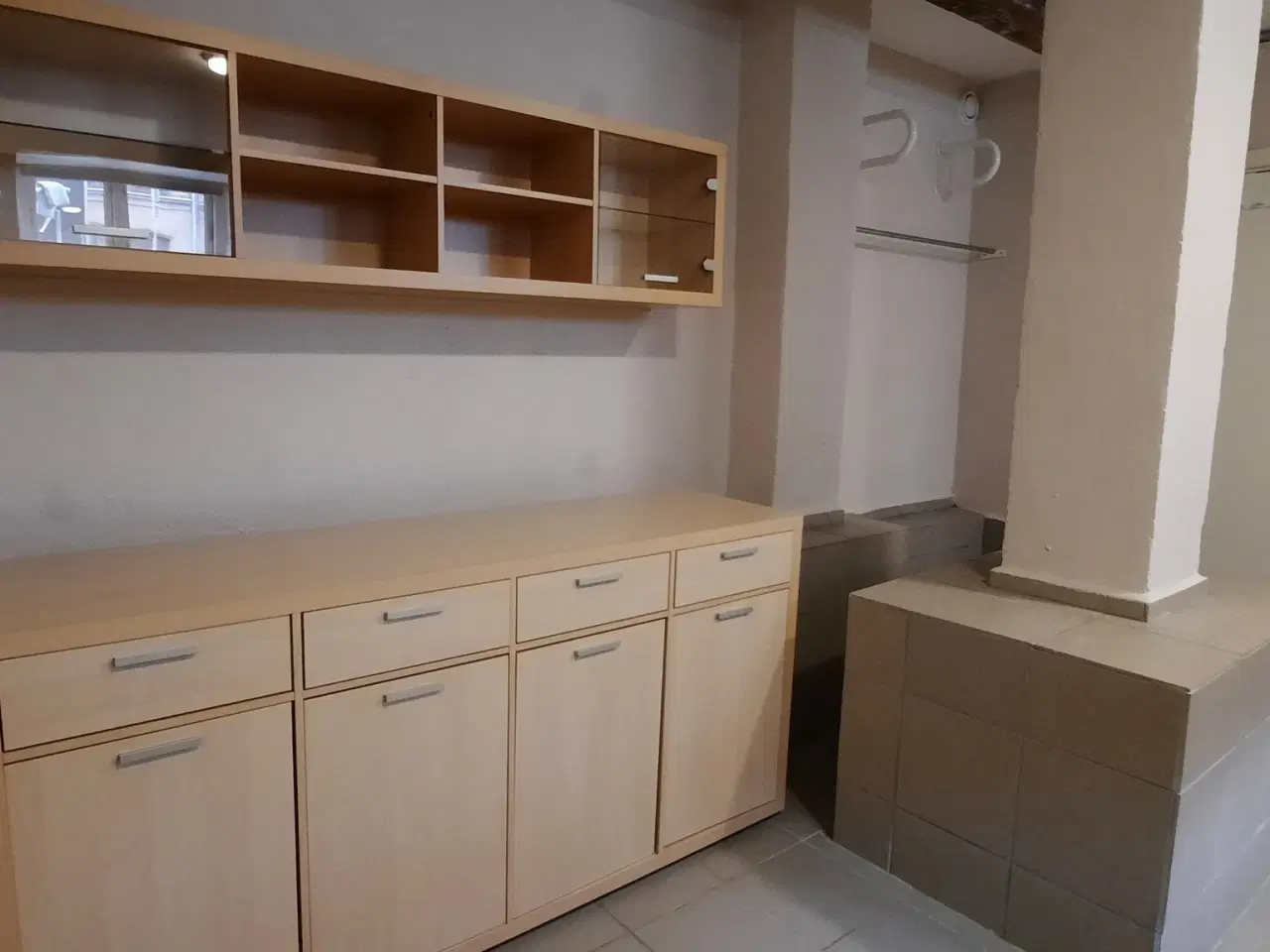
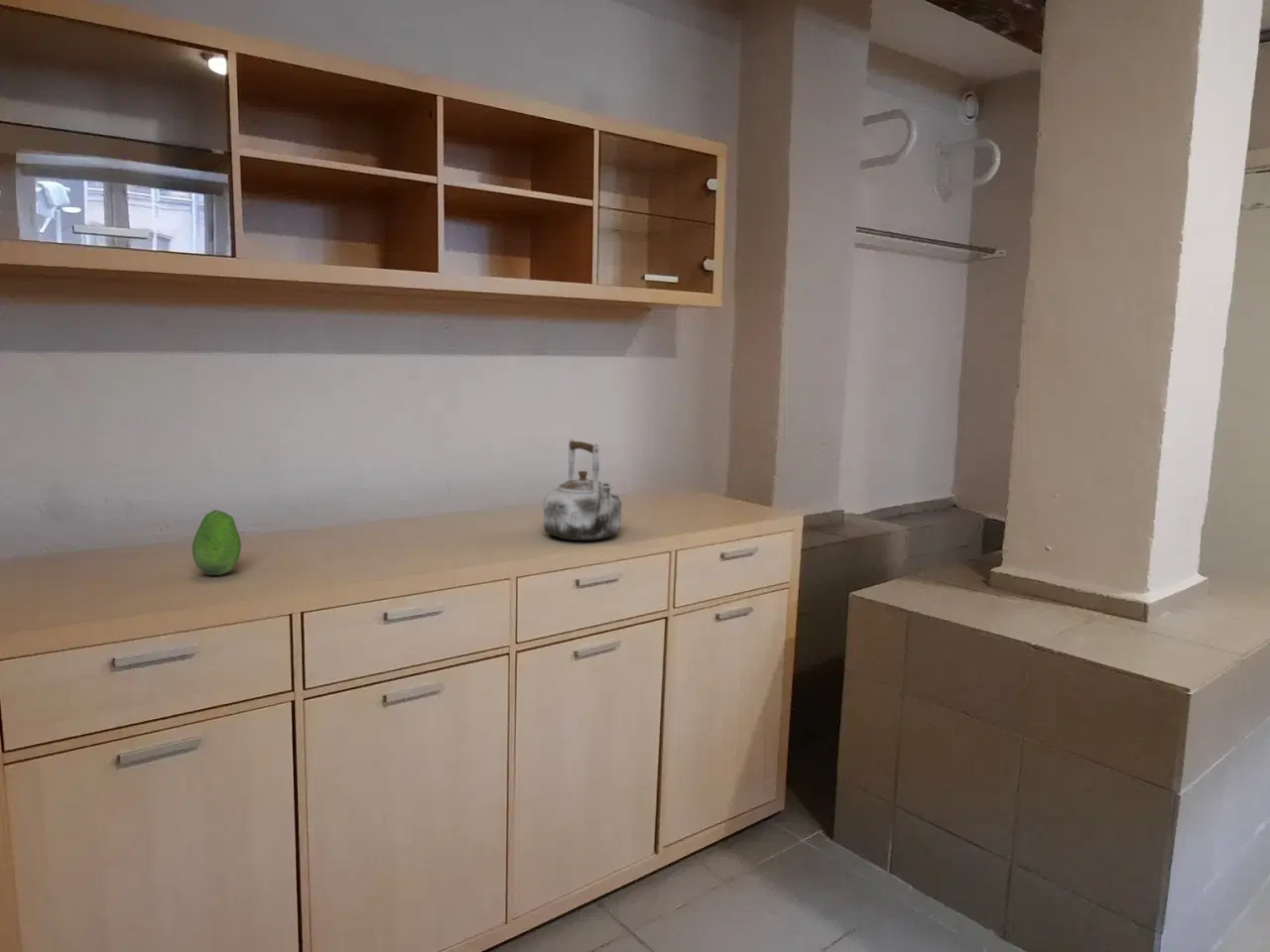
+ kettle [543,437,622,541]
+ fruit [191,509,242,576]
